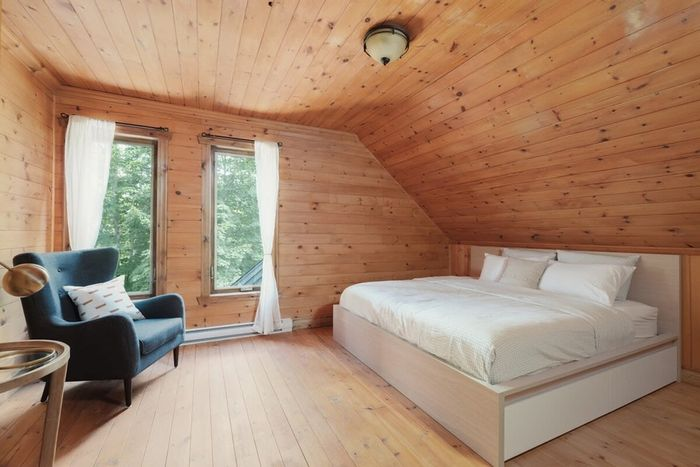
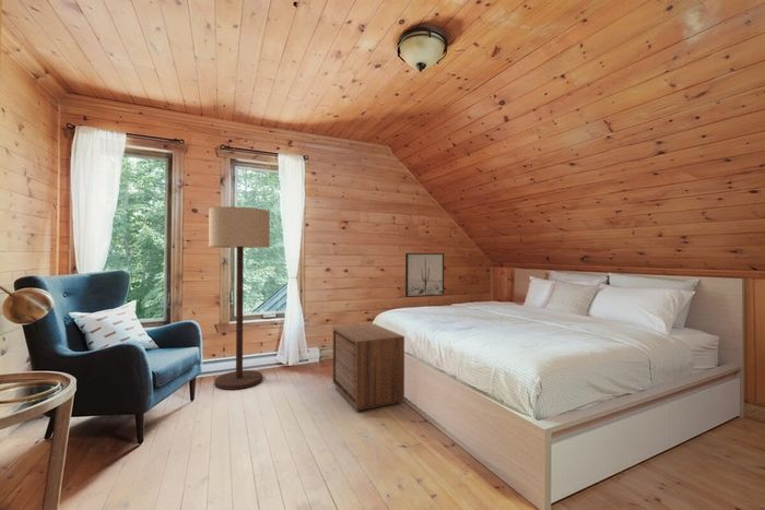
+ nightstand [331,322,405,413]
+ wall art [404,252,445,298]
+ floor lamp [208,205,271,391]
